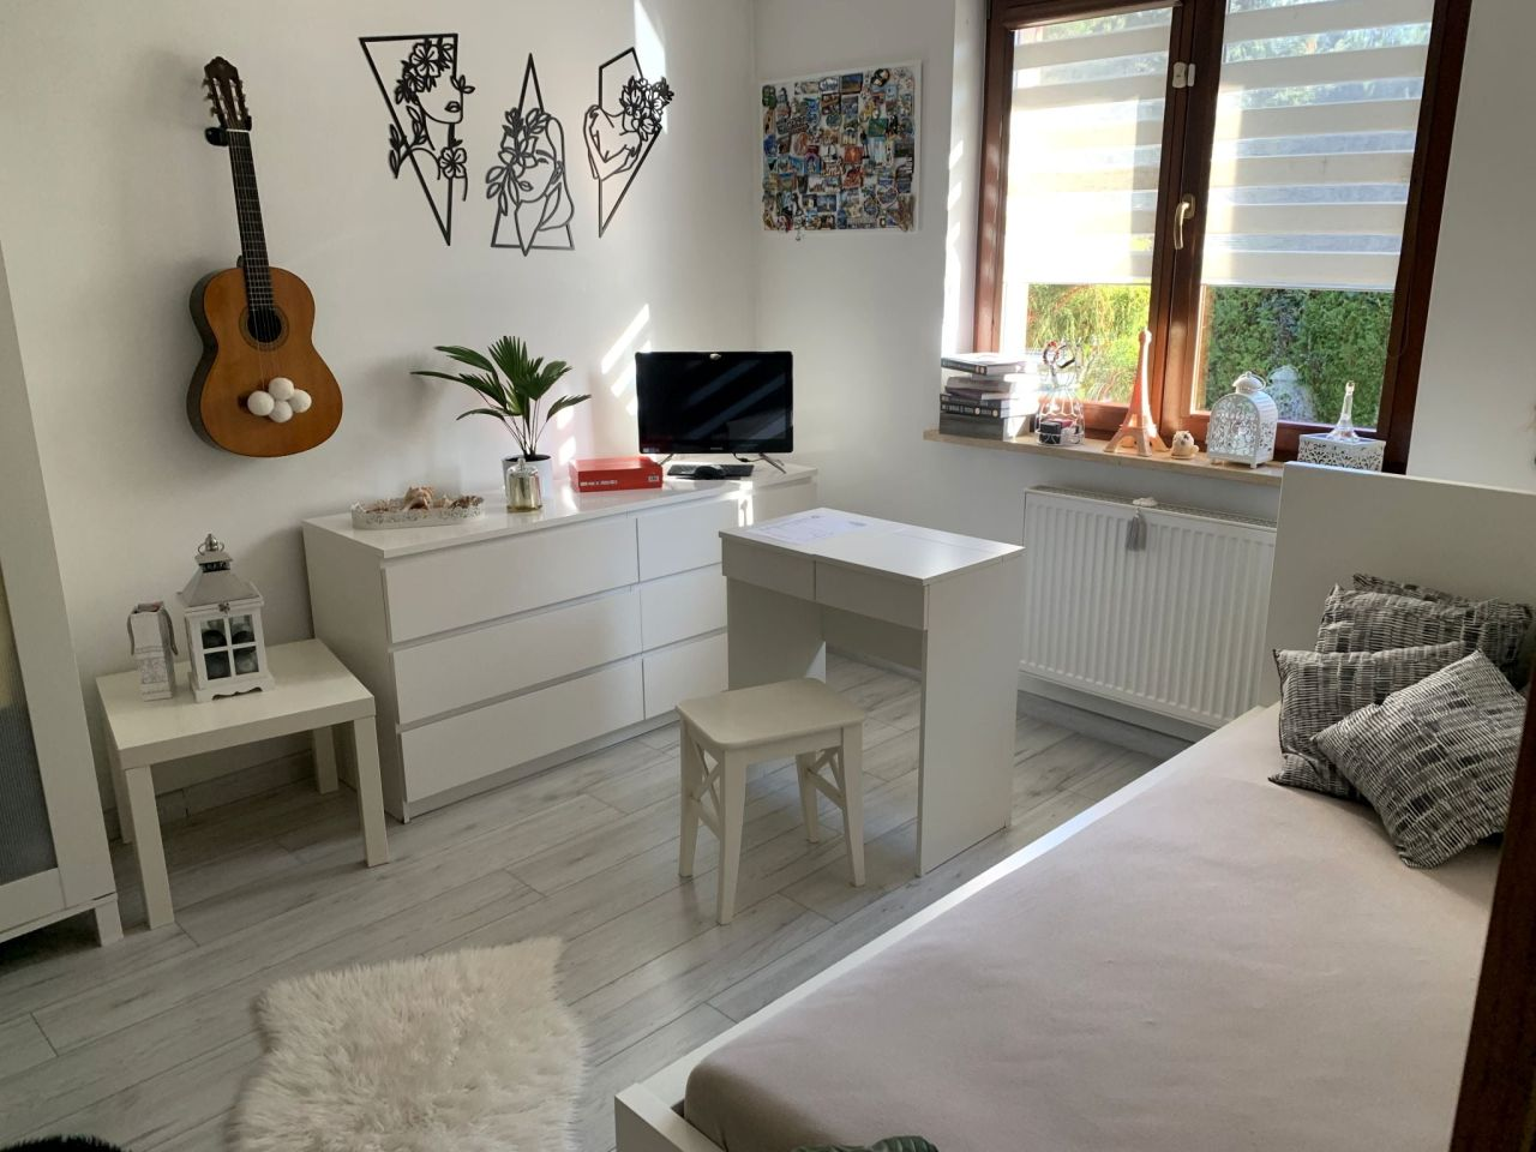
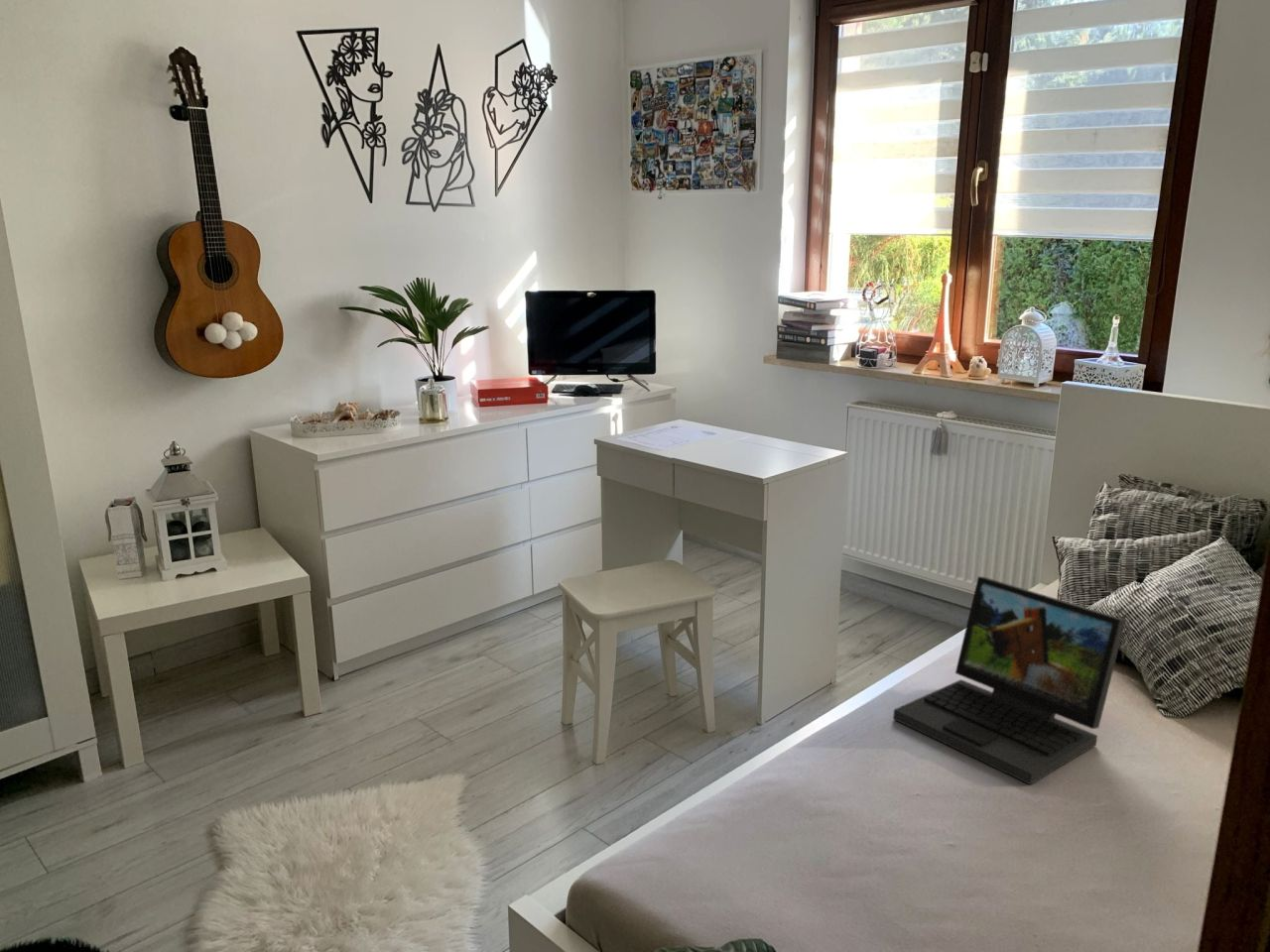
+ laptop [892,575,1127,785]
